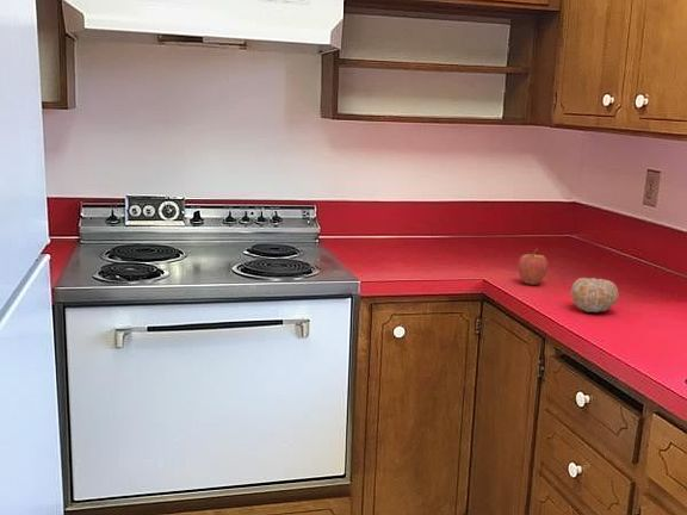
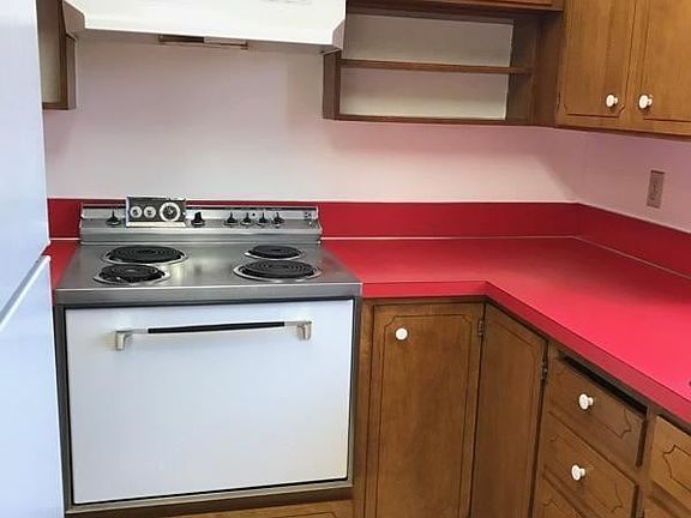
- fruit [569,277,619,314]
- fruit [516,247,550,286]
